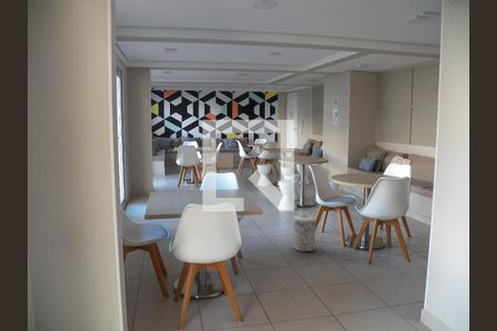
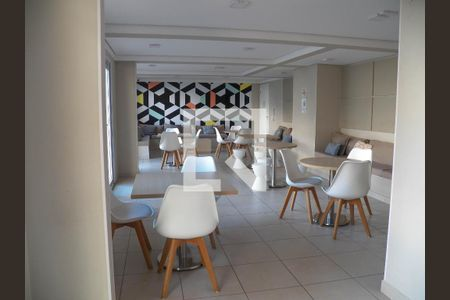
- trash can [293,214,318,253]
